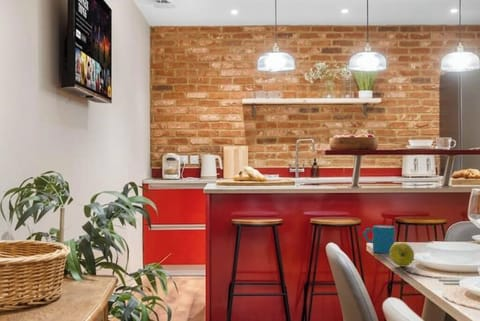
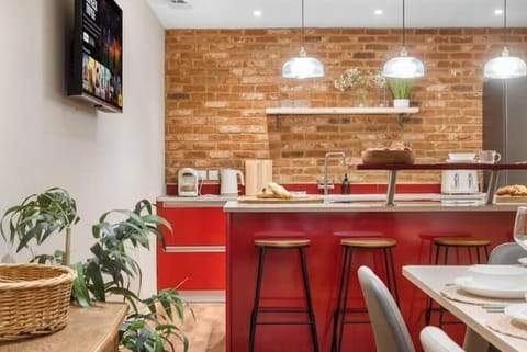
- apple [389,241,415,267]
- mug [362,224,396,254]
